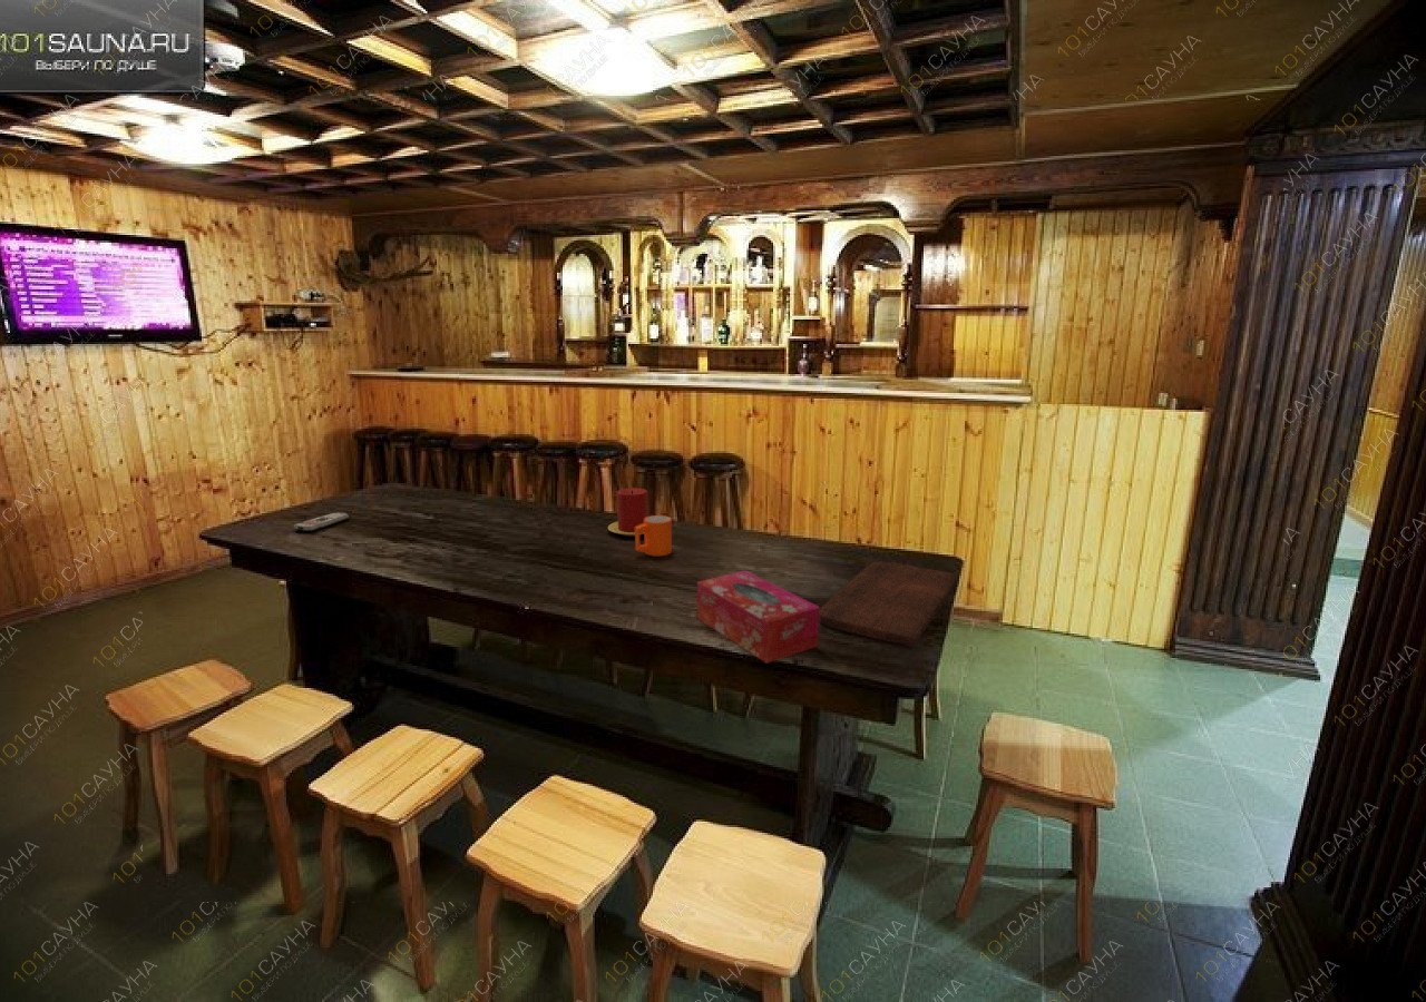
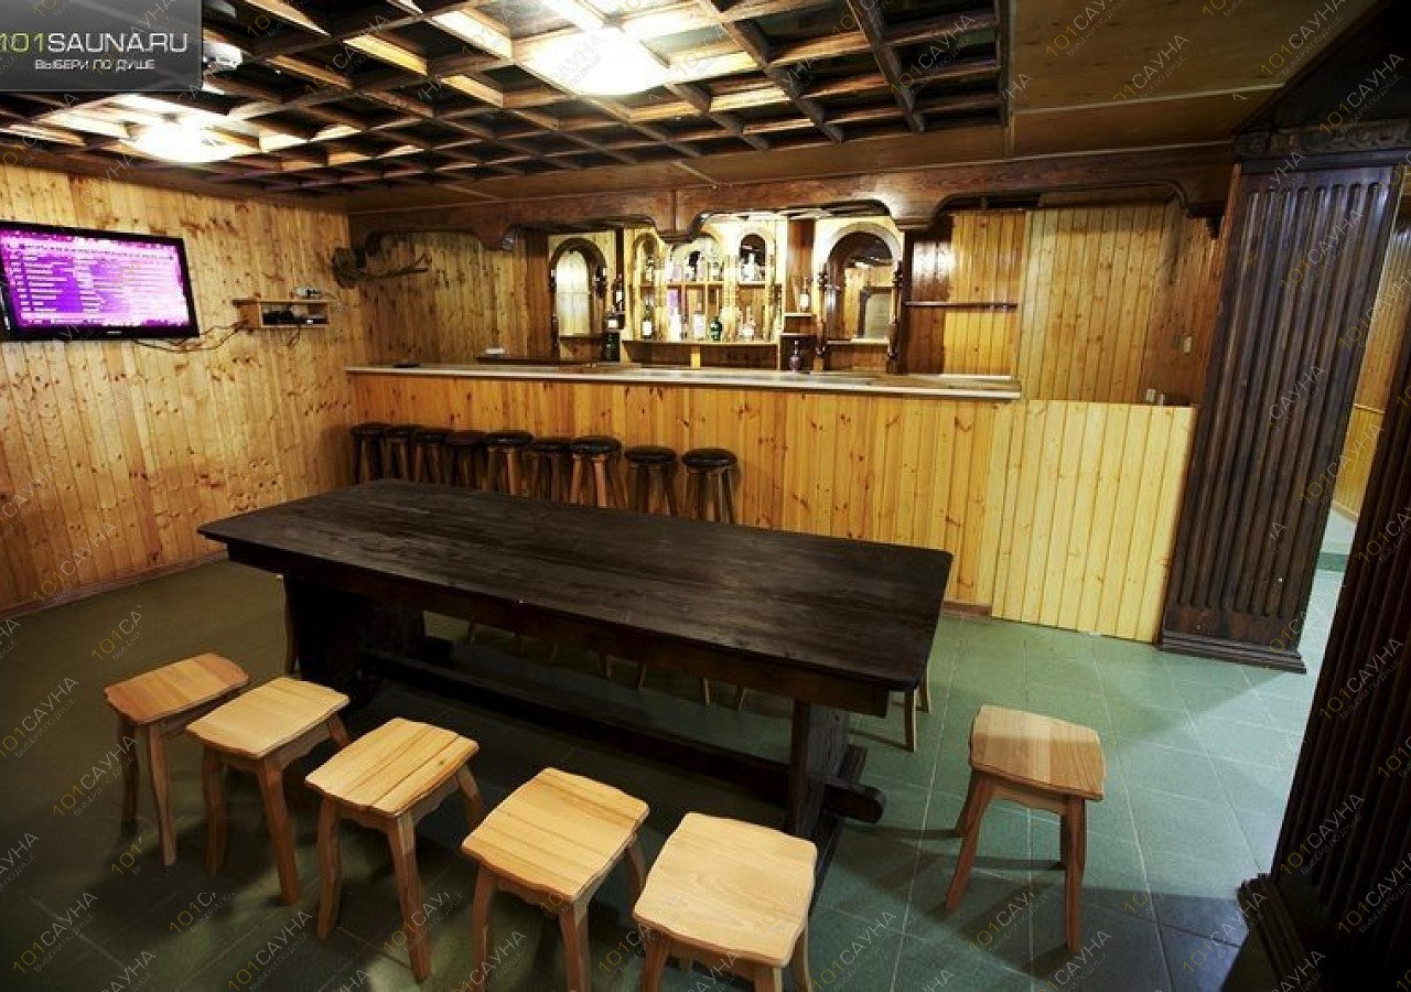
- remote control [293,511,350,532]
- candle [607,487,649,537]
- tissue box [696,570,821,665]
- cutting board [819,560,960,648]
- mug [634,514,673,557]
